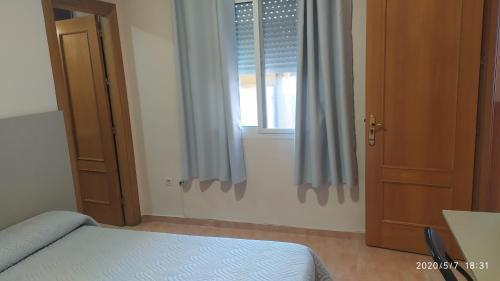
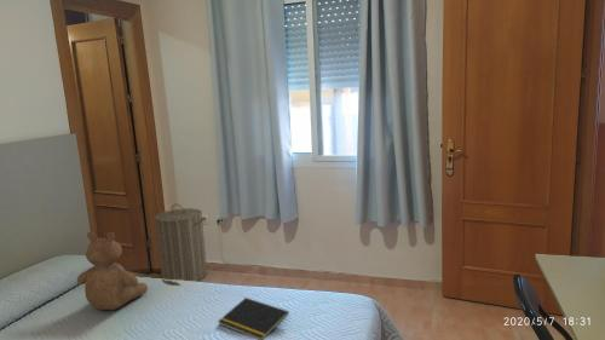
+ notepad [217,296,290,340]
+ teddy bear [76,230,149,311]
+ laundry hamper [152,203,208,287]
